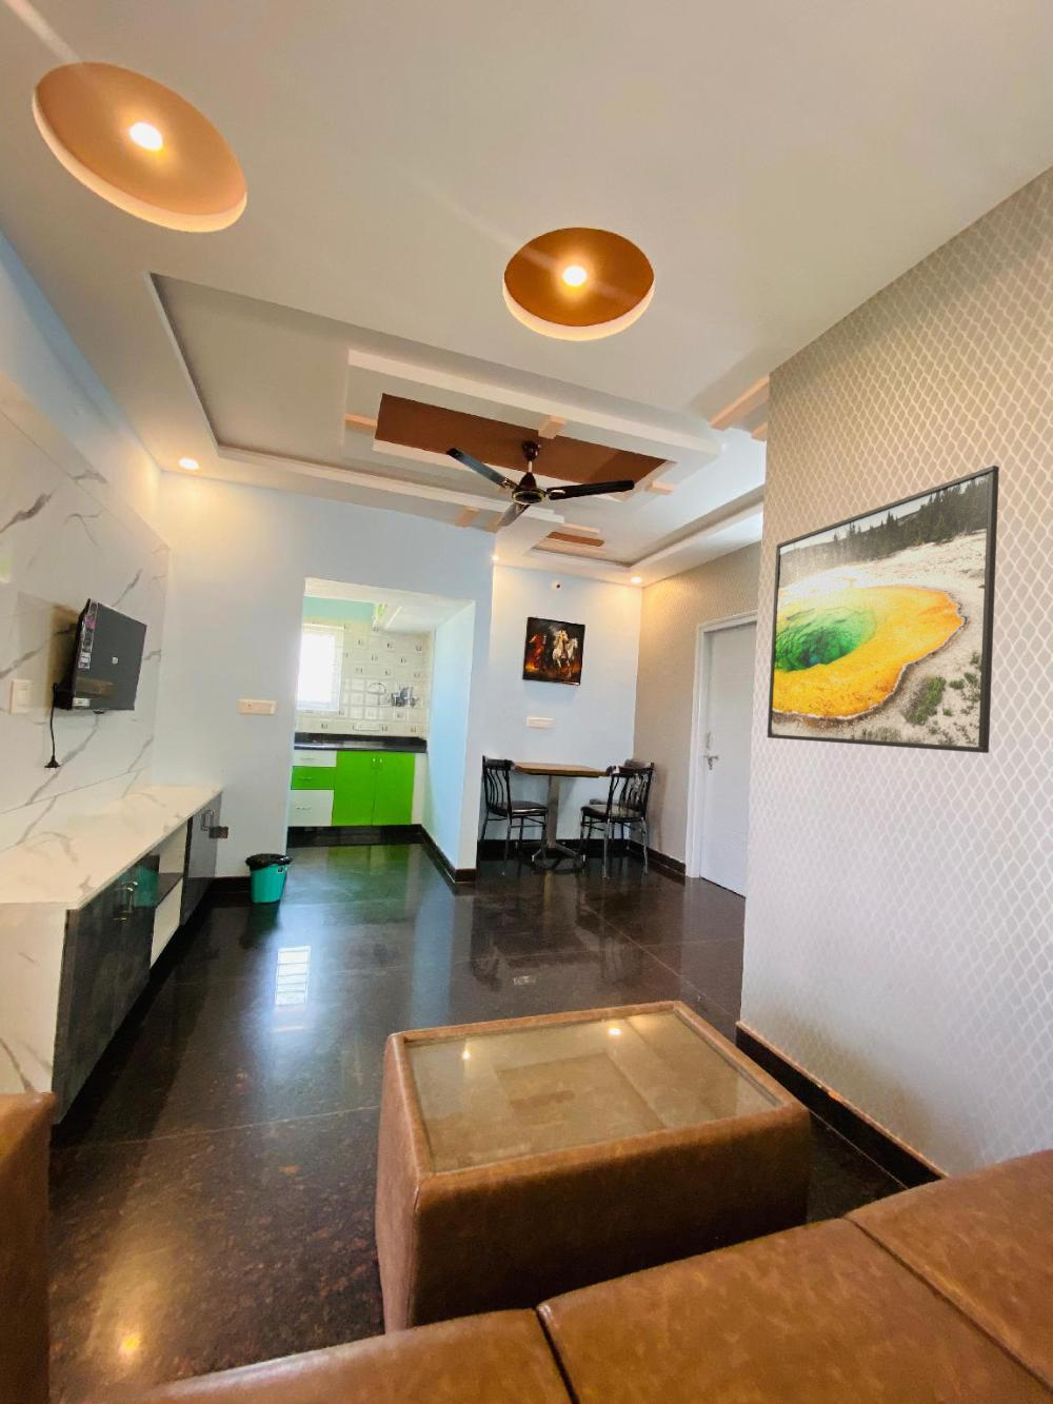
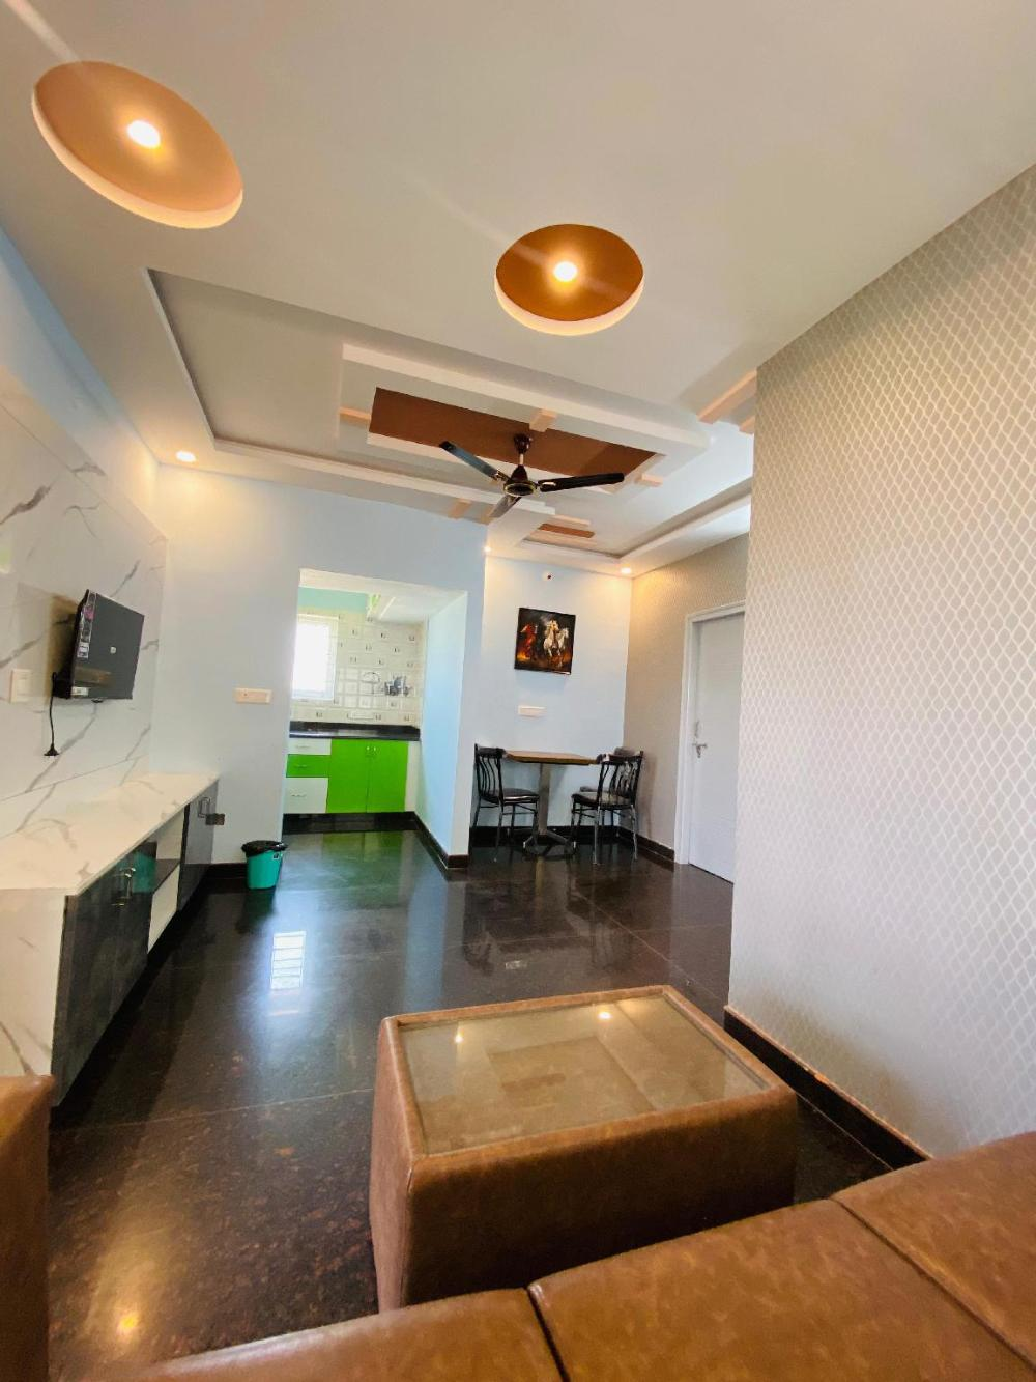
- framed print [767,465,1000,755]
